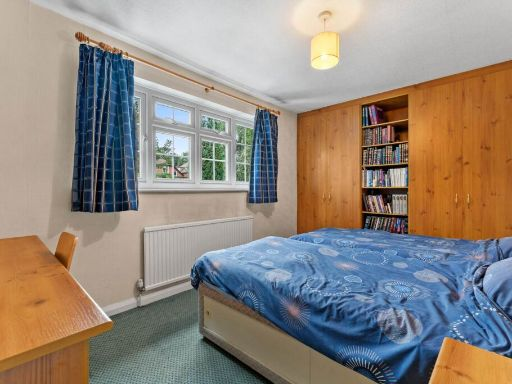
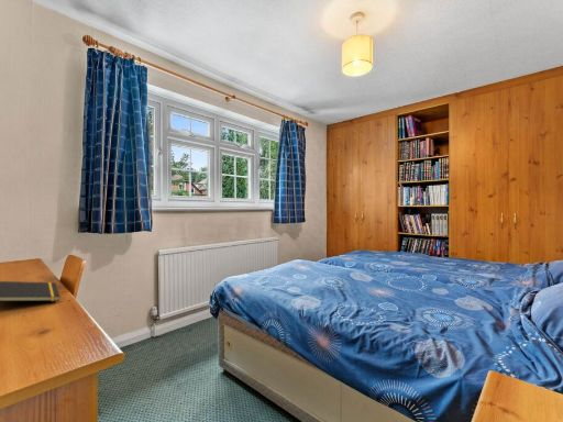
+ notepad [0,280,60,302]
